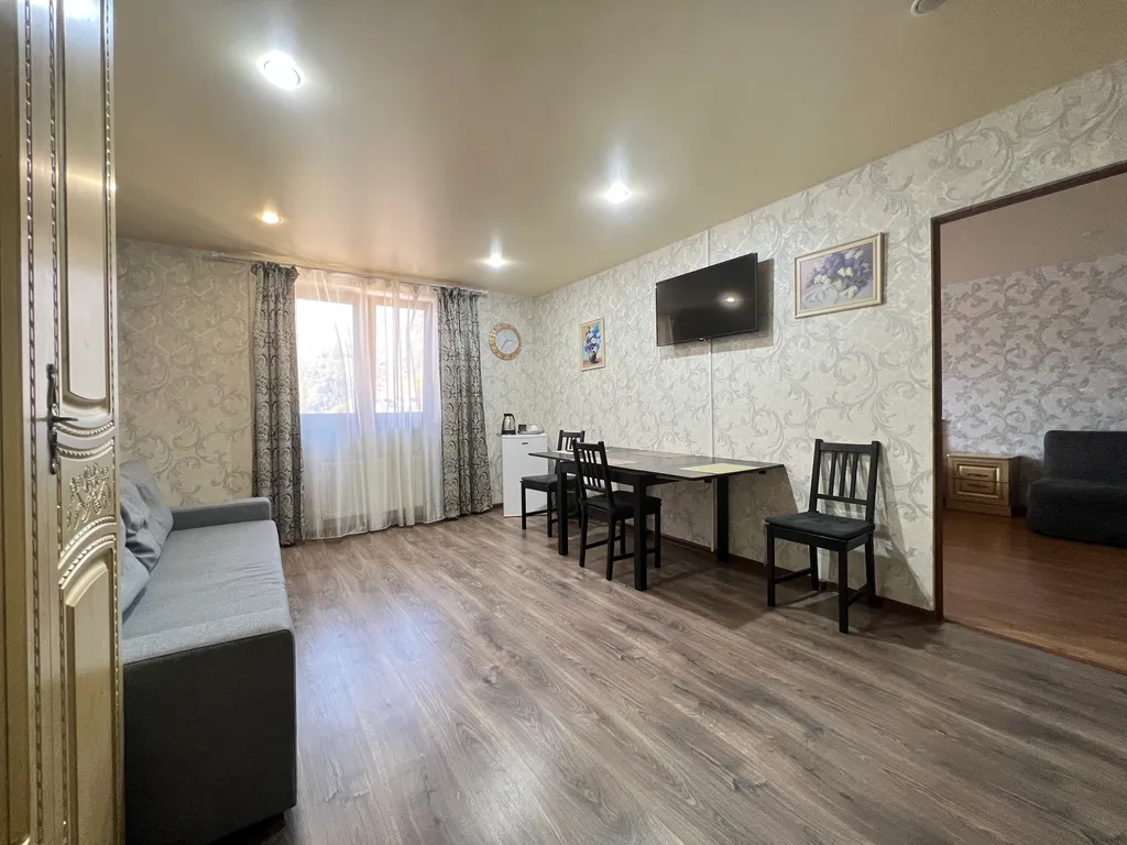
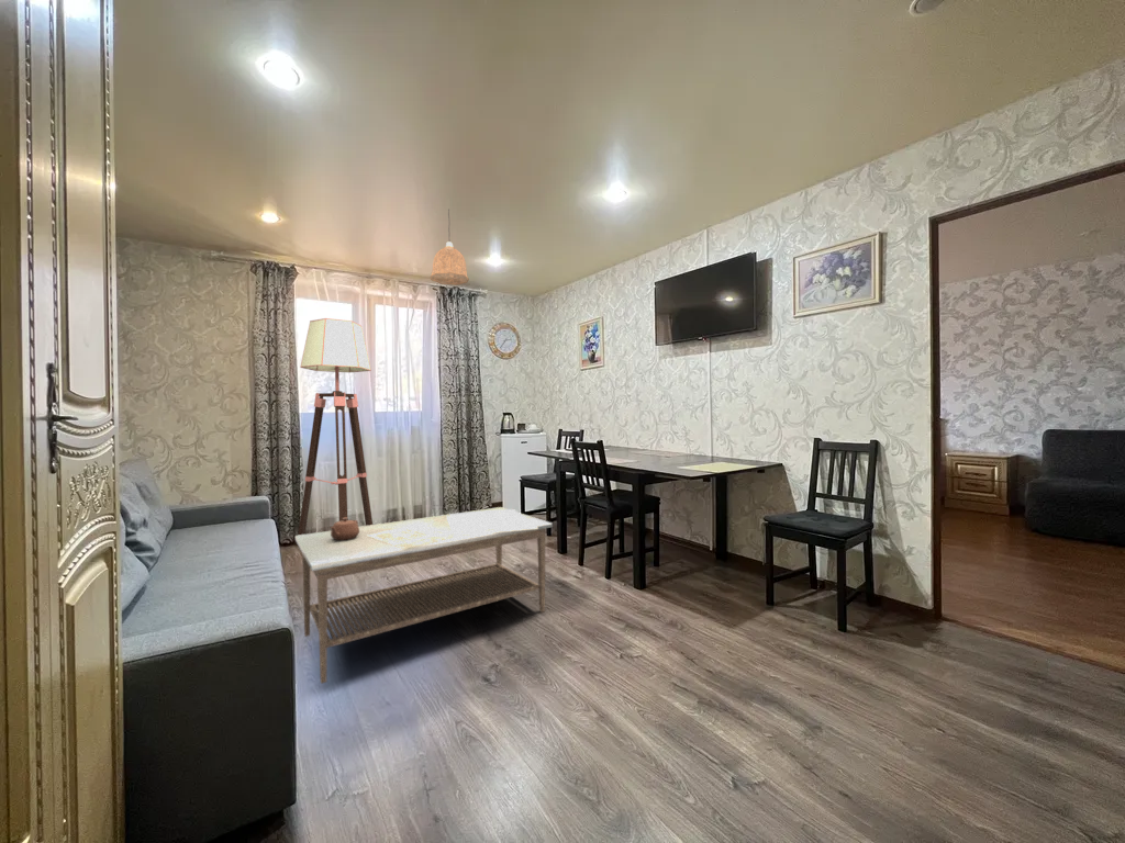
+ pendant lamp [430,207,470,286]
+ coffee table [294,506,554,685]
+ floor lamp [296,317,374,544]
